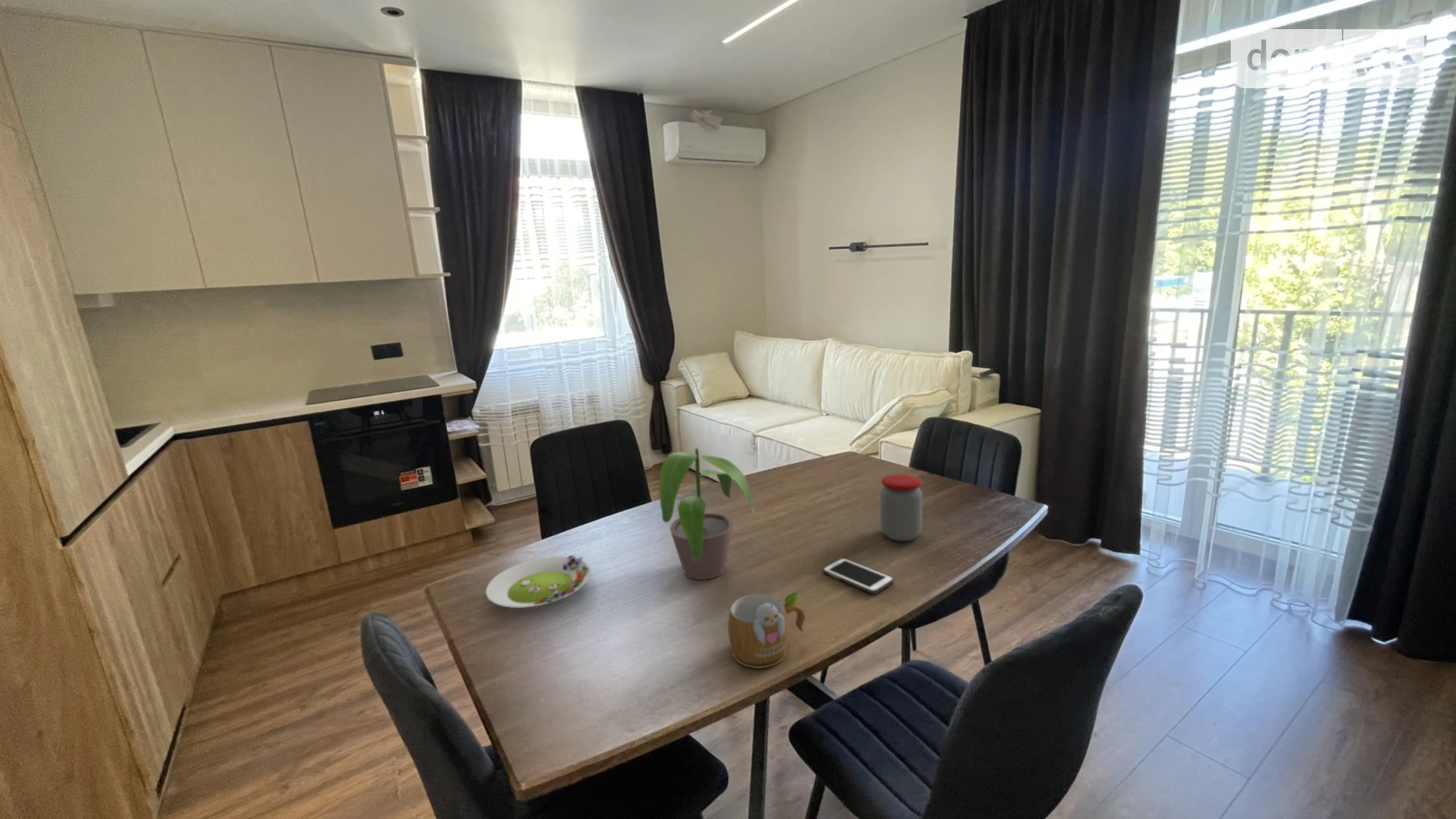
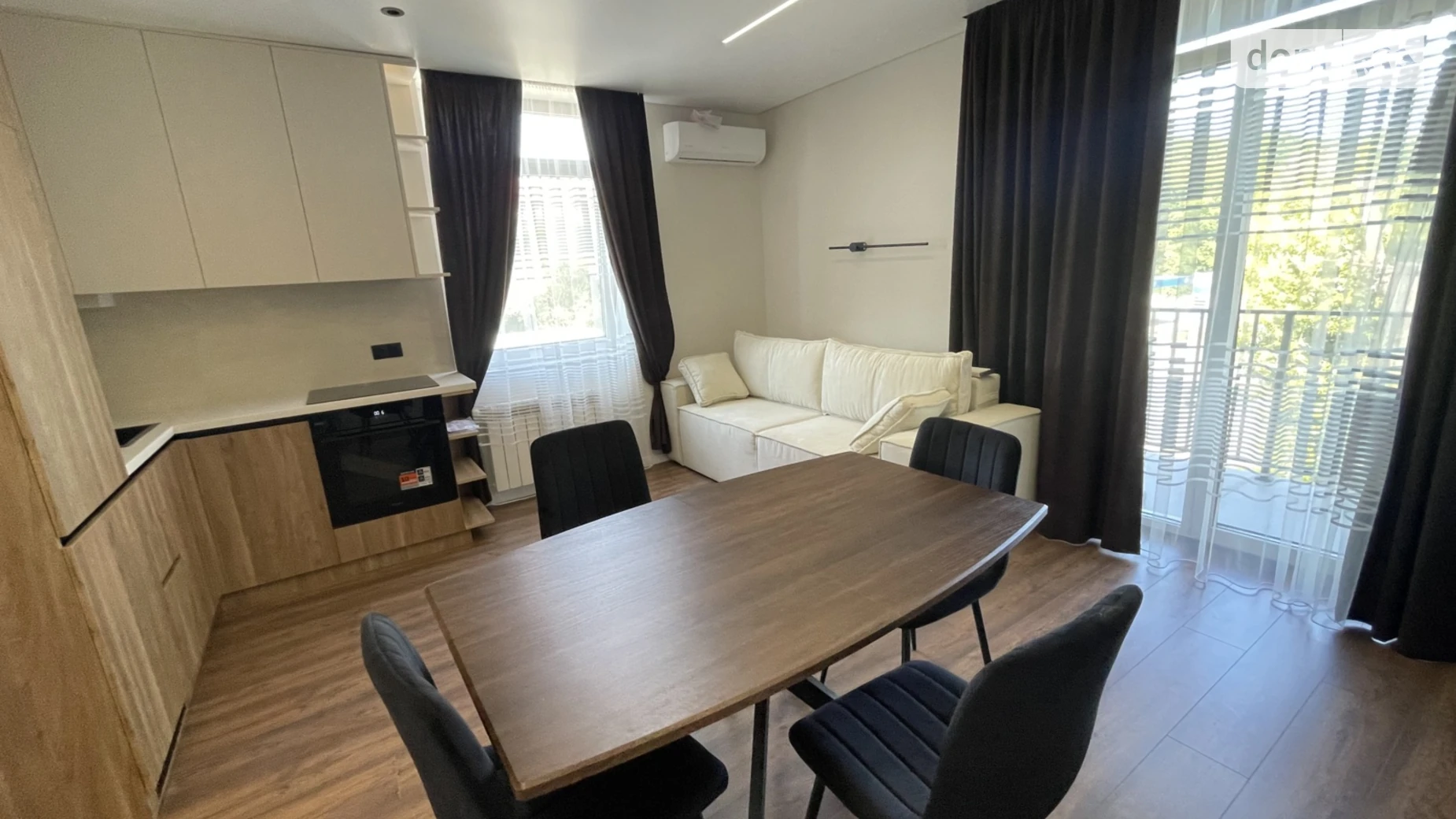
- mug [727,591,806,669]
- jar [879,473,923,542]
- potted plant [659,447,755,580]
- cell phone [822,558,895,595]
- salad plate [485,554,592,609]
